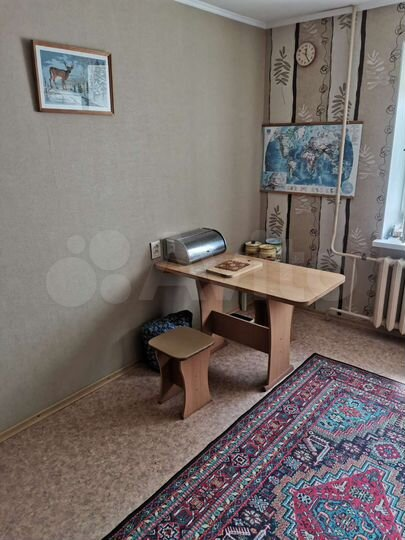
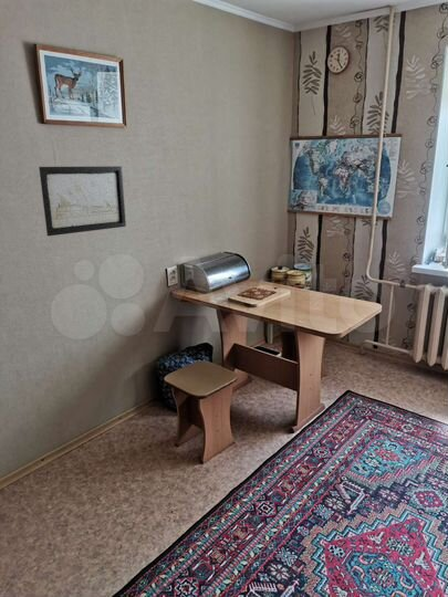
+ wall art [38,165,127,237]
